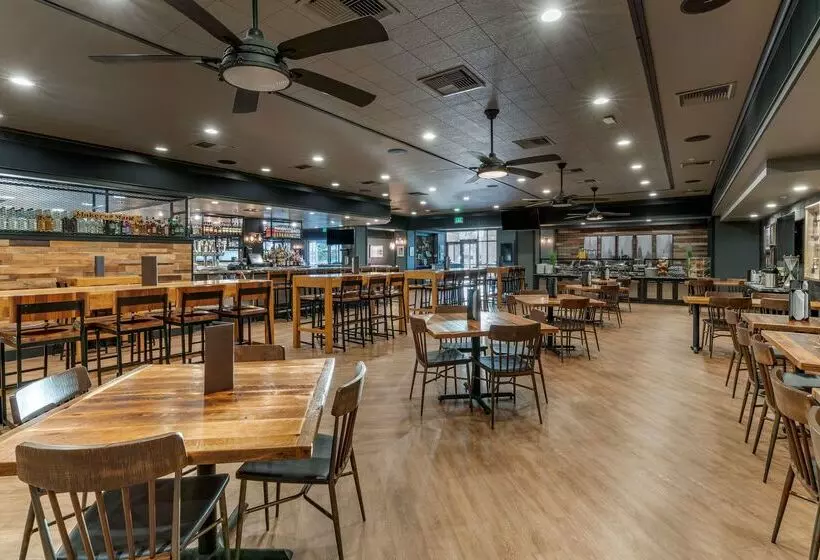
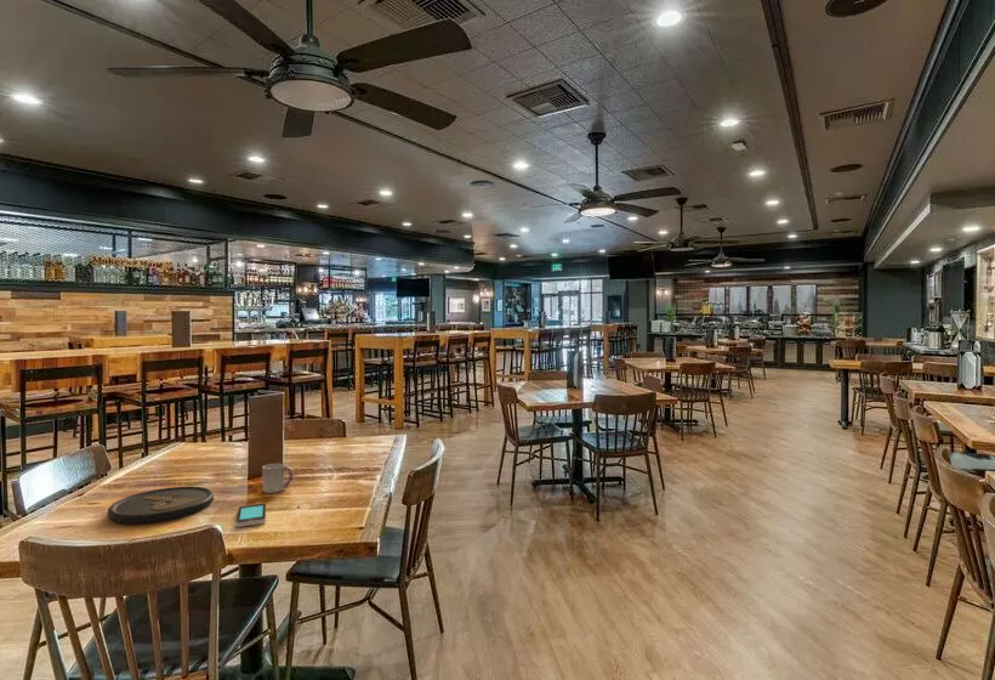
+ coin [107,486,215,525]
+ smartphone [235,503,267,528]
+ cup [261,463,294,494]
